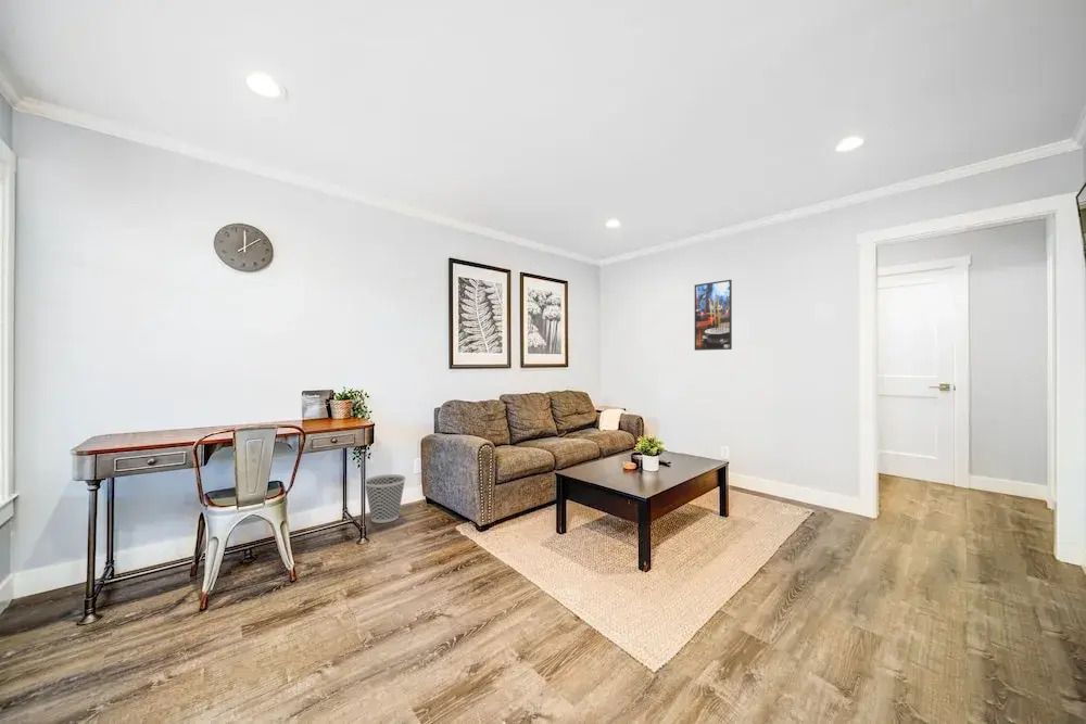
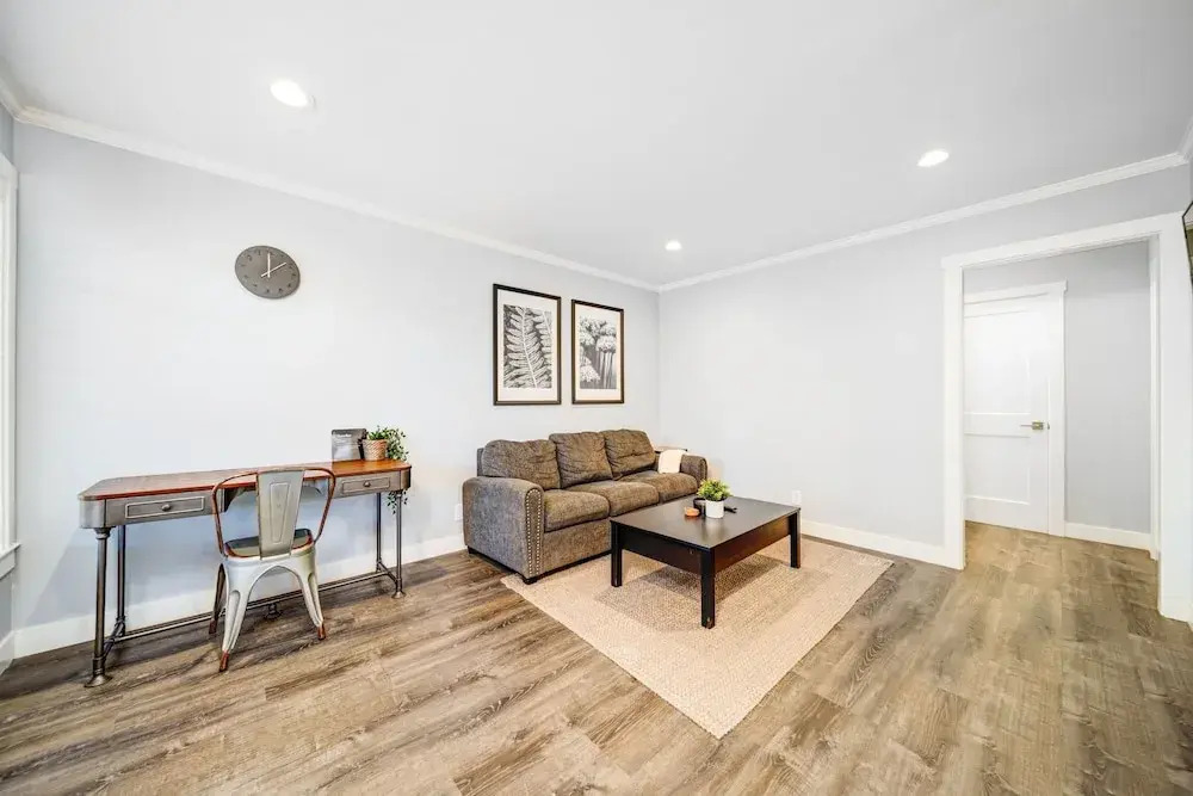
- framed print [694,279,733,352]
- wastebasket [365,473,407,524]
